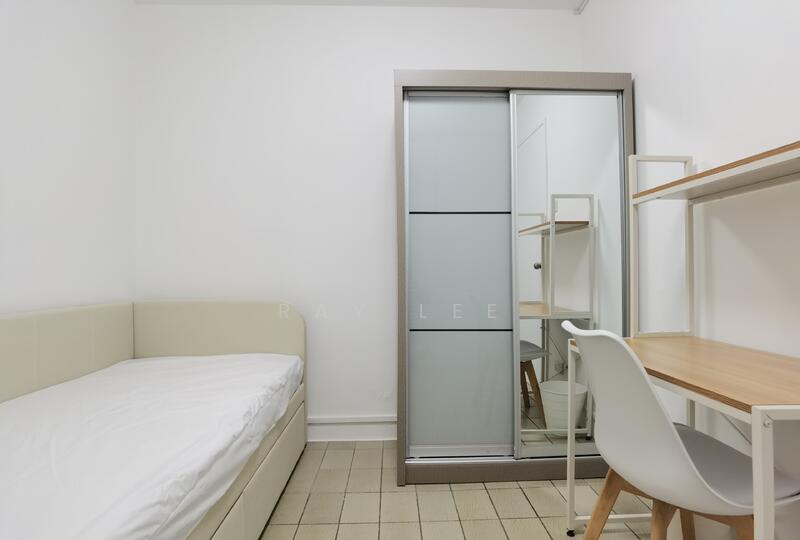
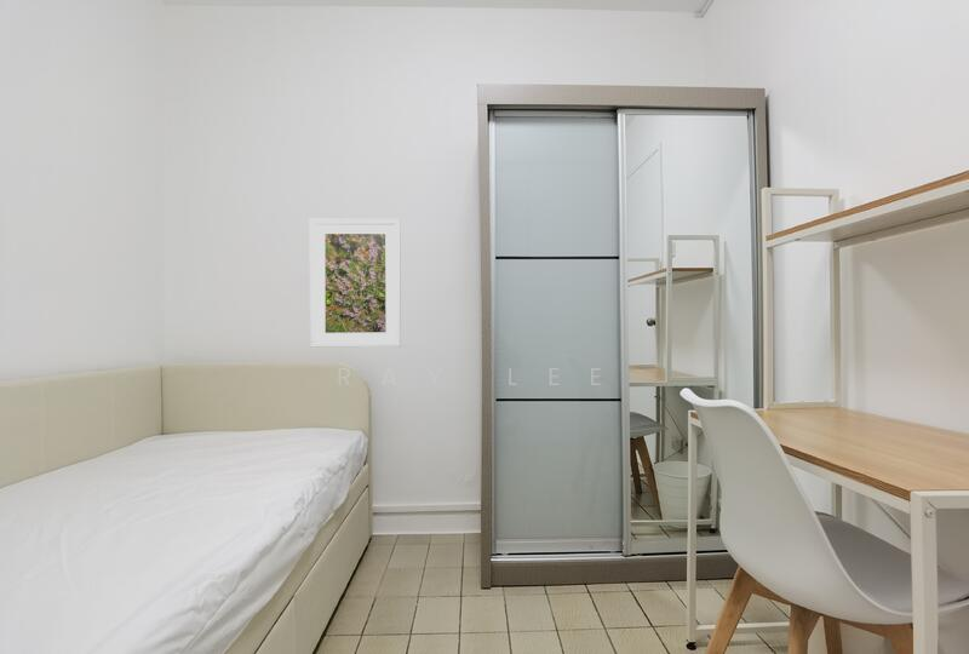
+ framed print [309,218,402,349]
